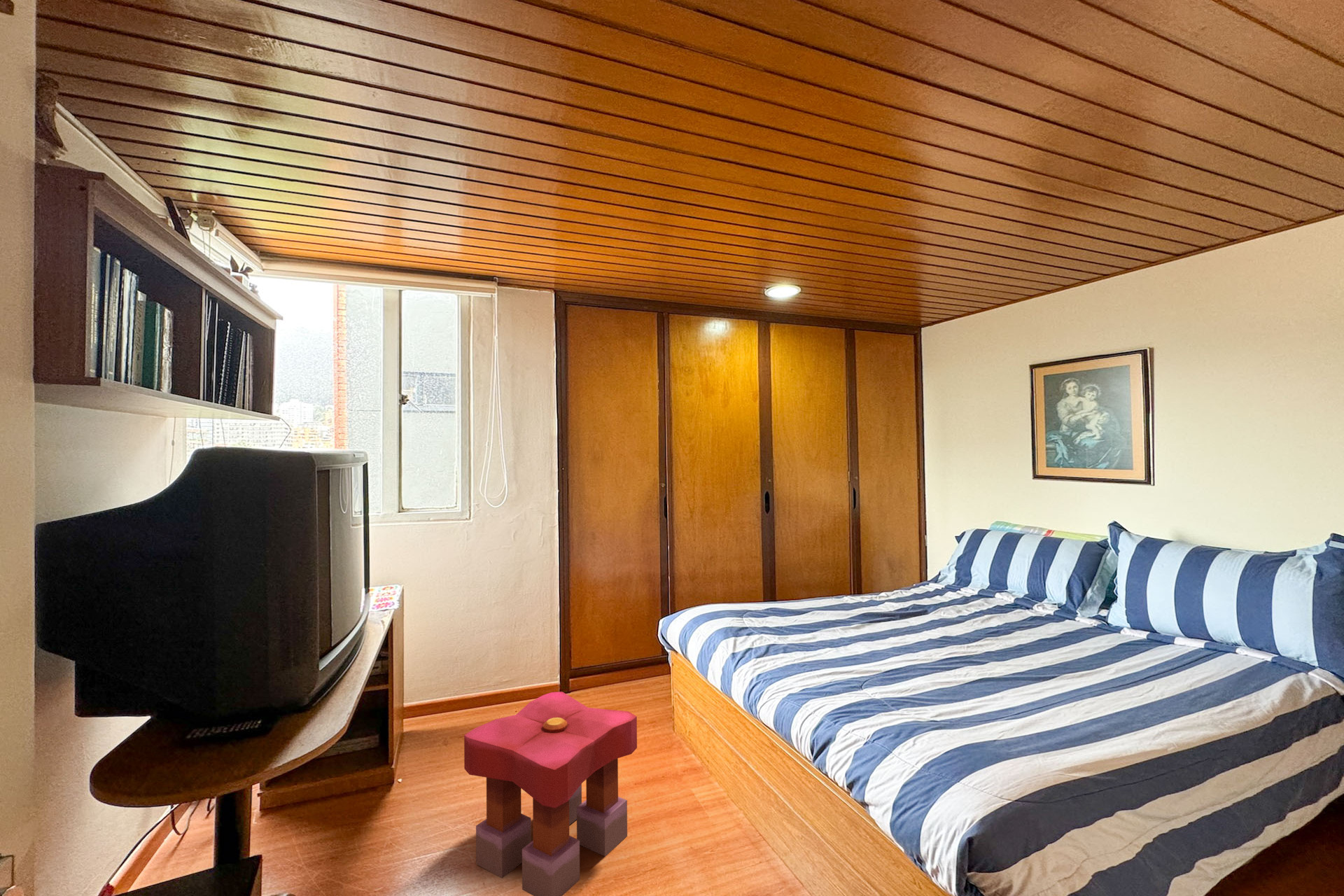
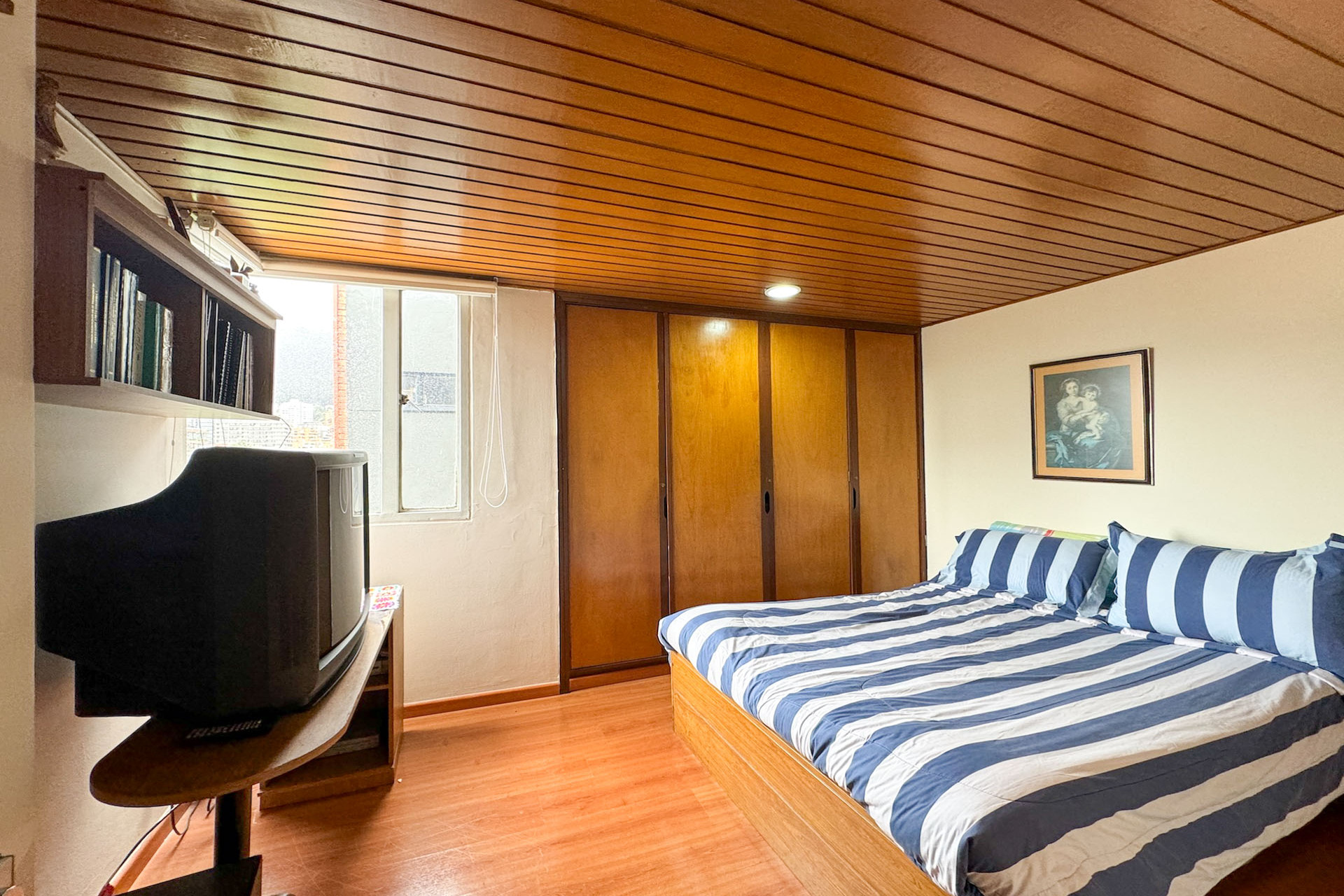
- stool [463,691,638,896]
